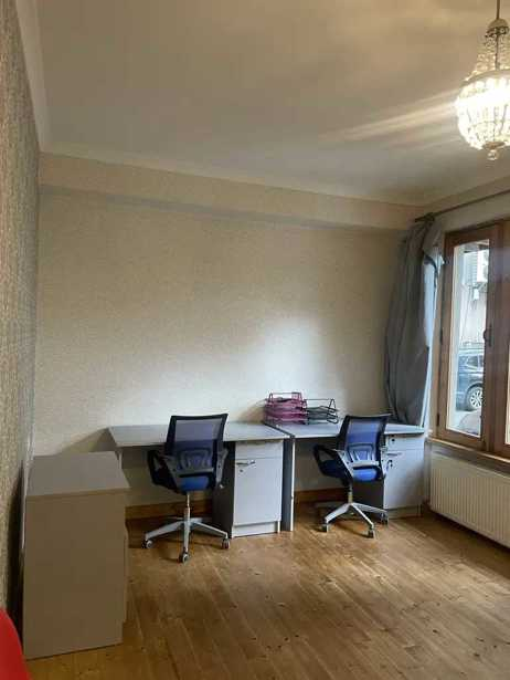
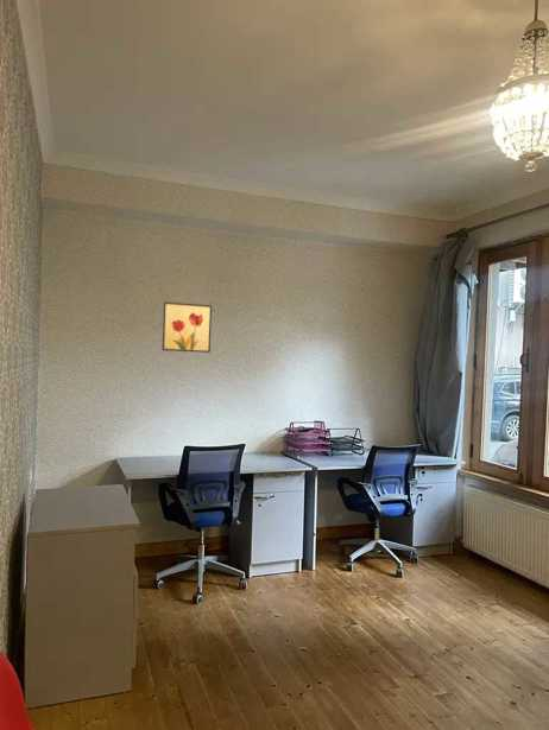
+ wall art [162,301,213,354]
